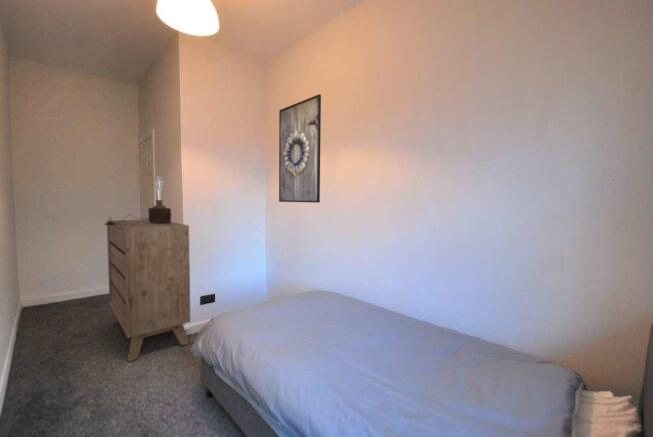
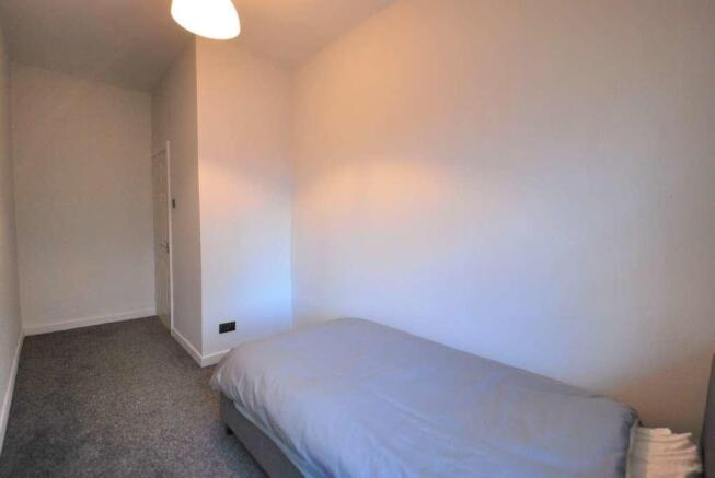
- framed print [278,93,322,204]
- table lamp [103,176,172,226]
- dresser [106,218,191,363]
